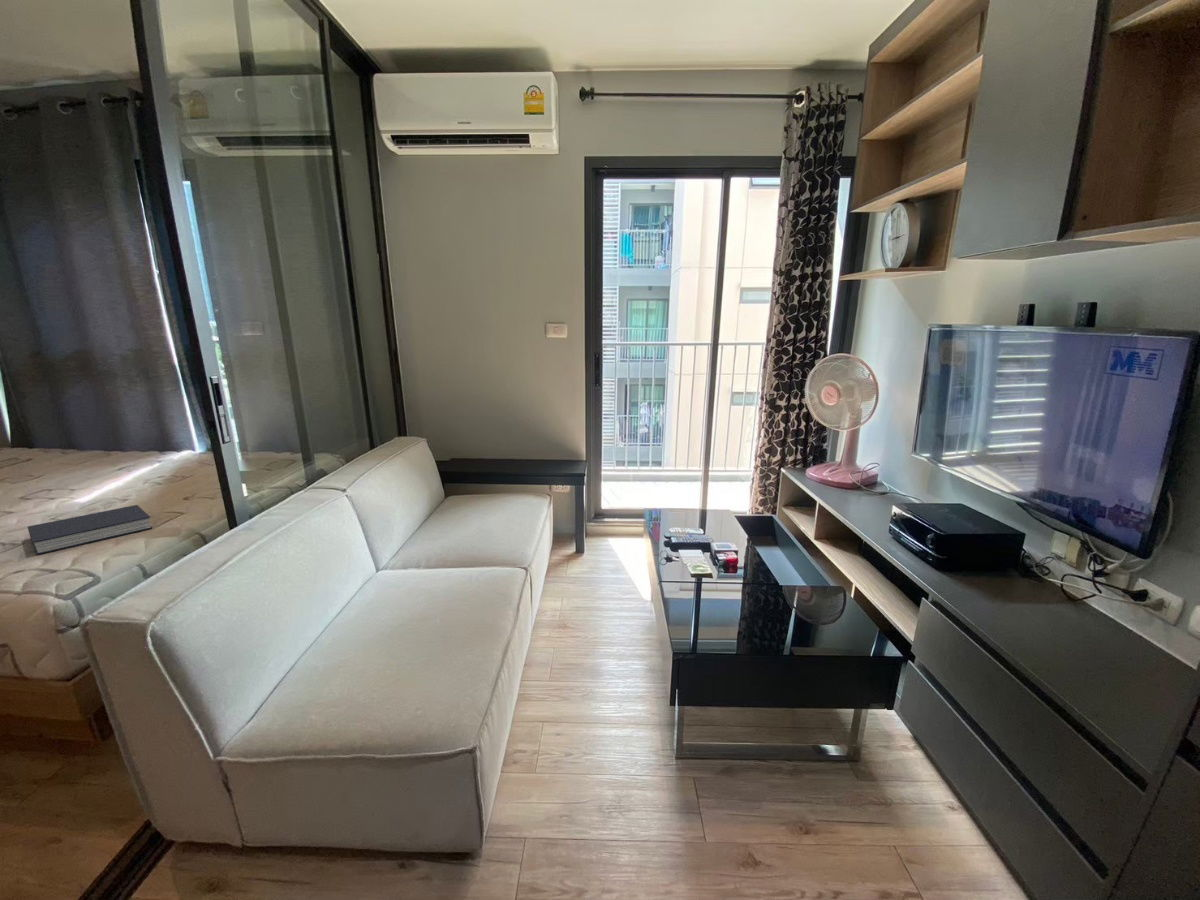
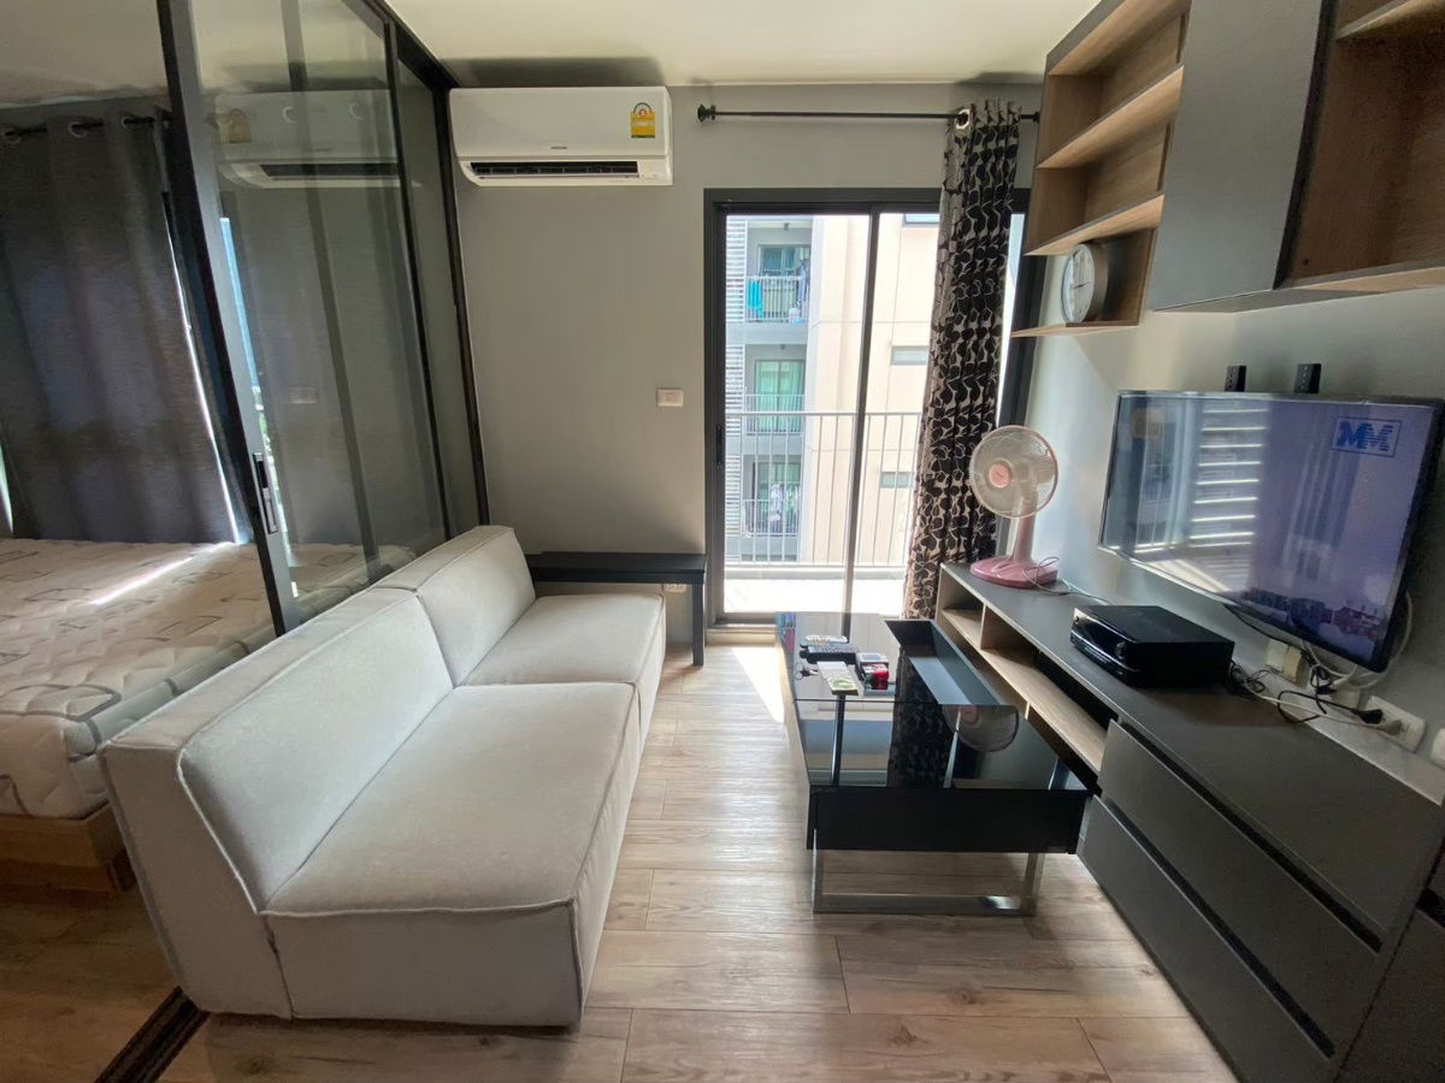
- book [27,504,153,556]
